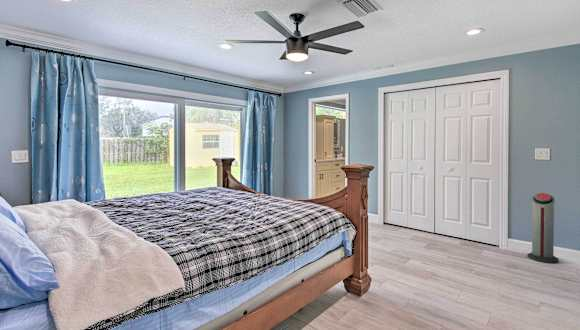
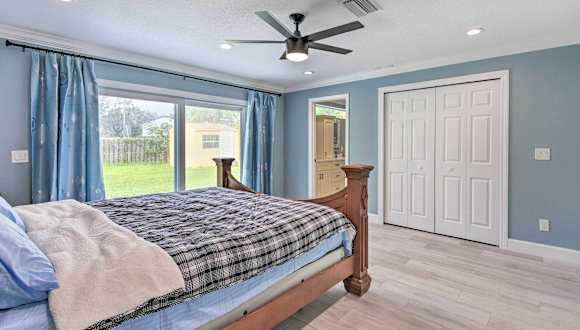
- air purifier [526,192,560,264]
